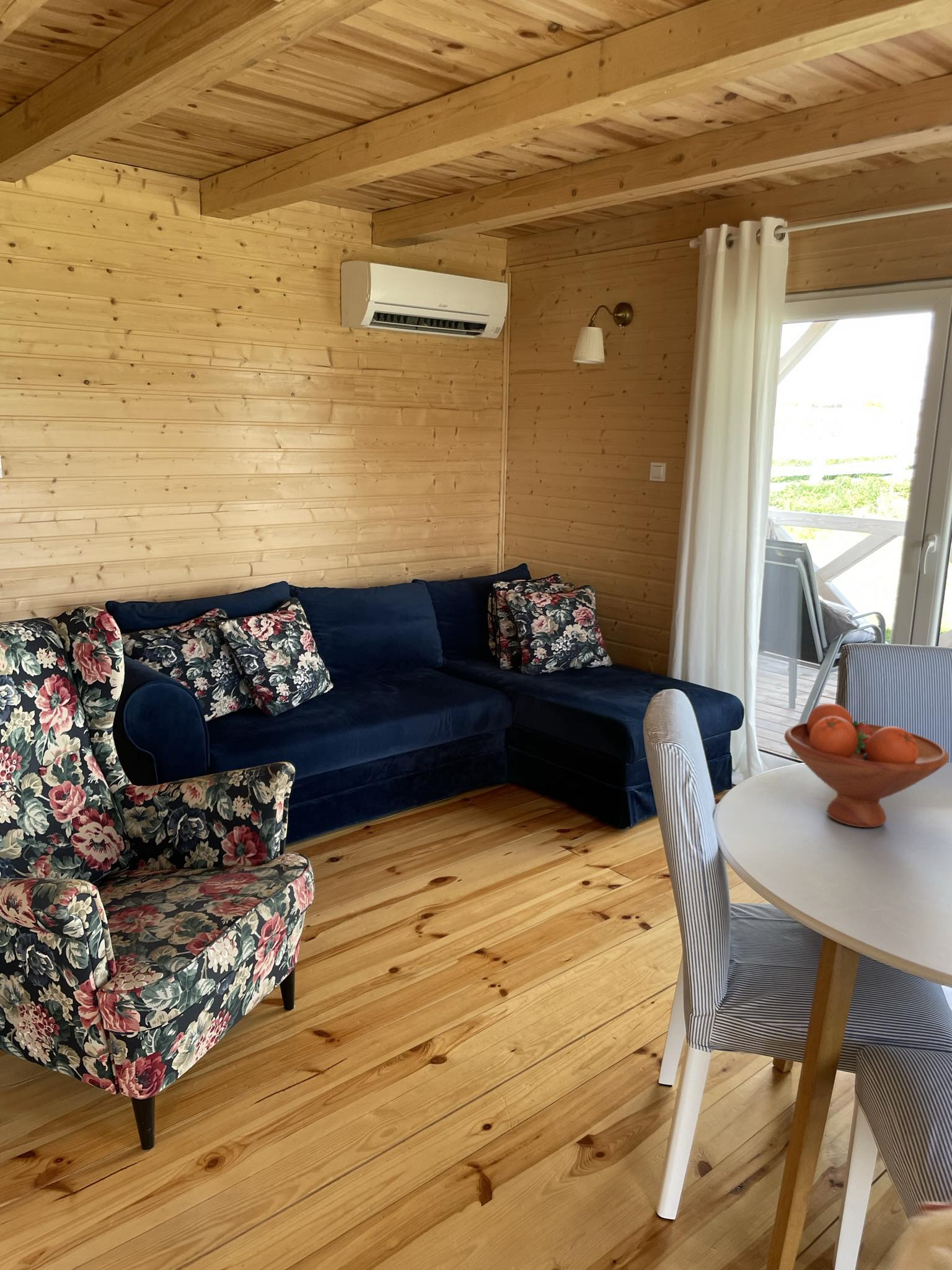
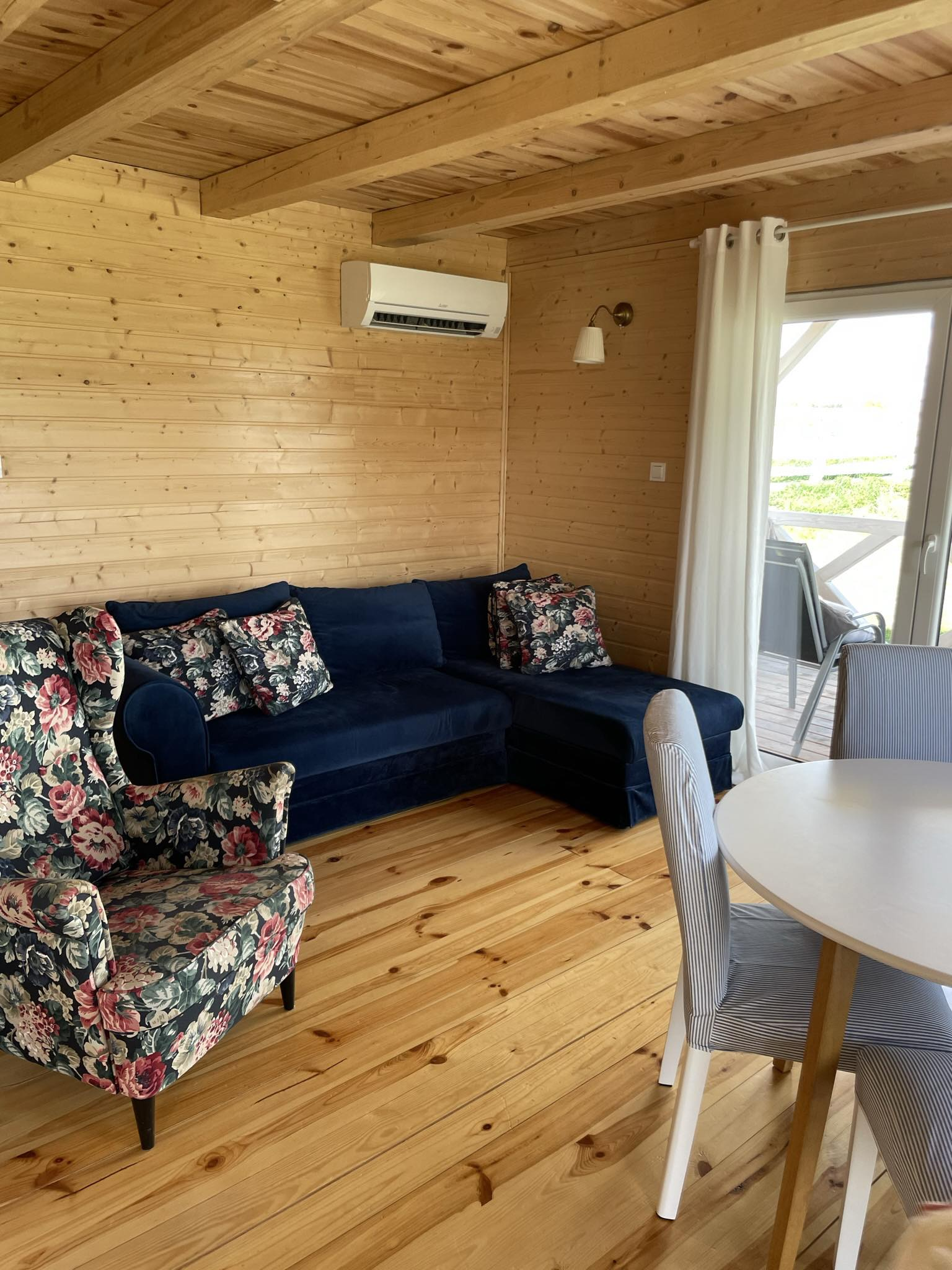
- fruit bowl [783,703,950,828]
